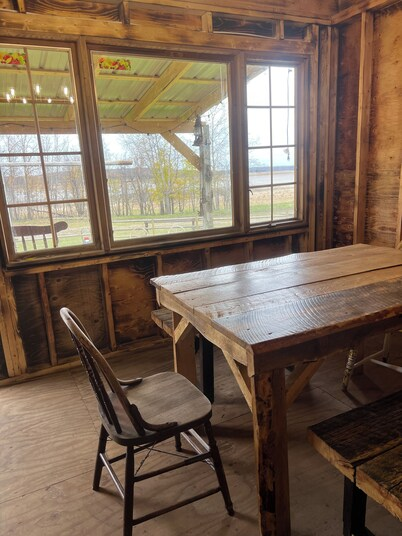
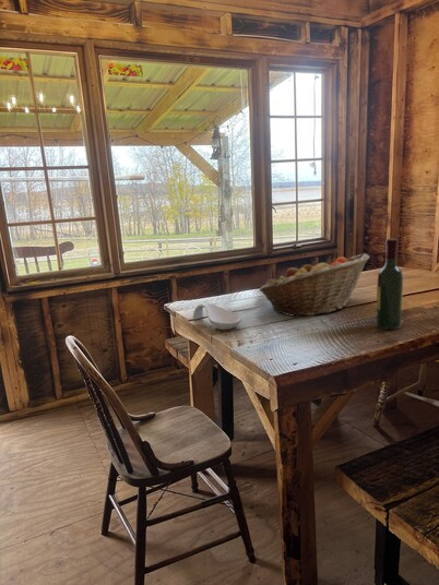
+ spoon rest [192,302,242,331]
+ wine bottle [375,238,404,331]
+ fruit basket [258,252,370,317]
